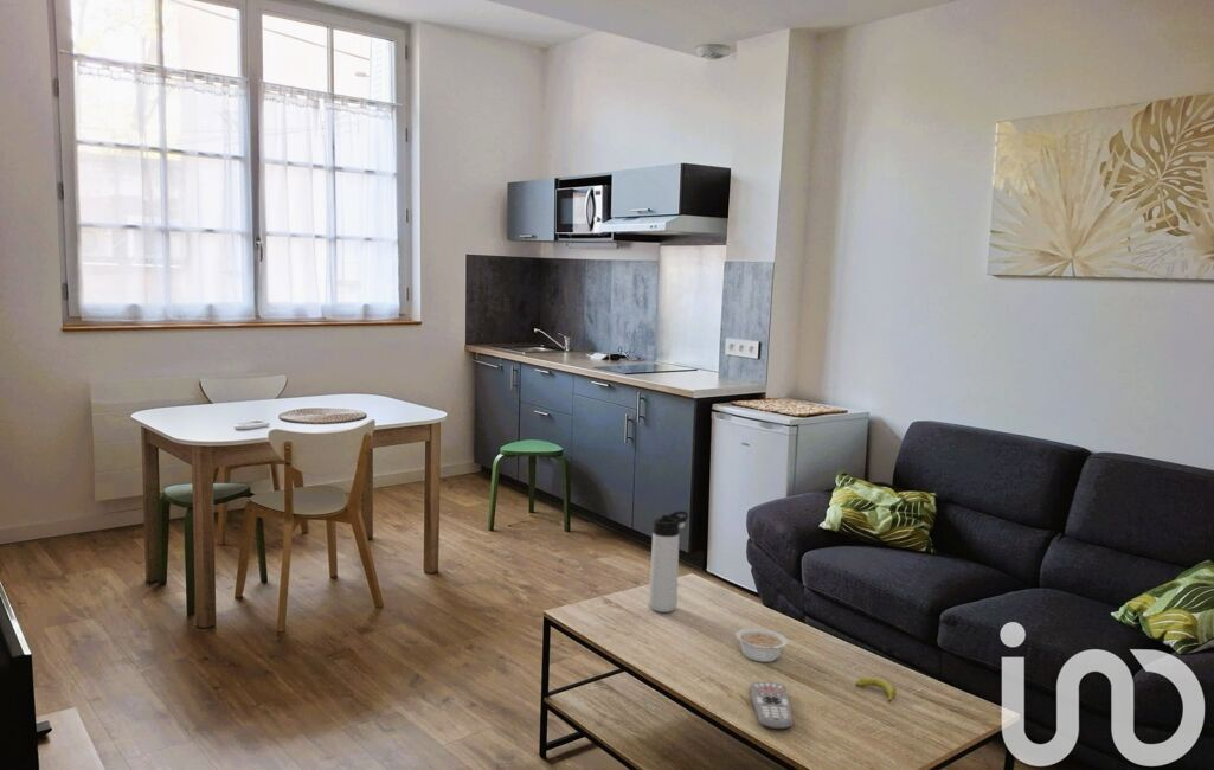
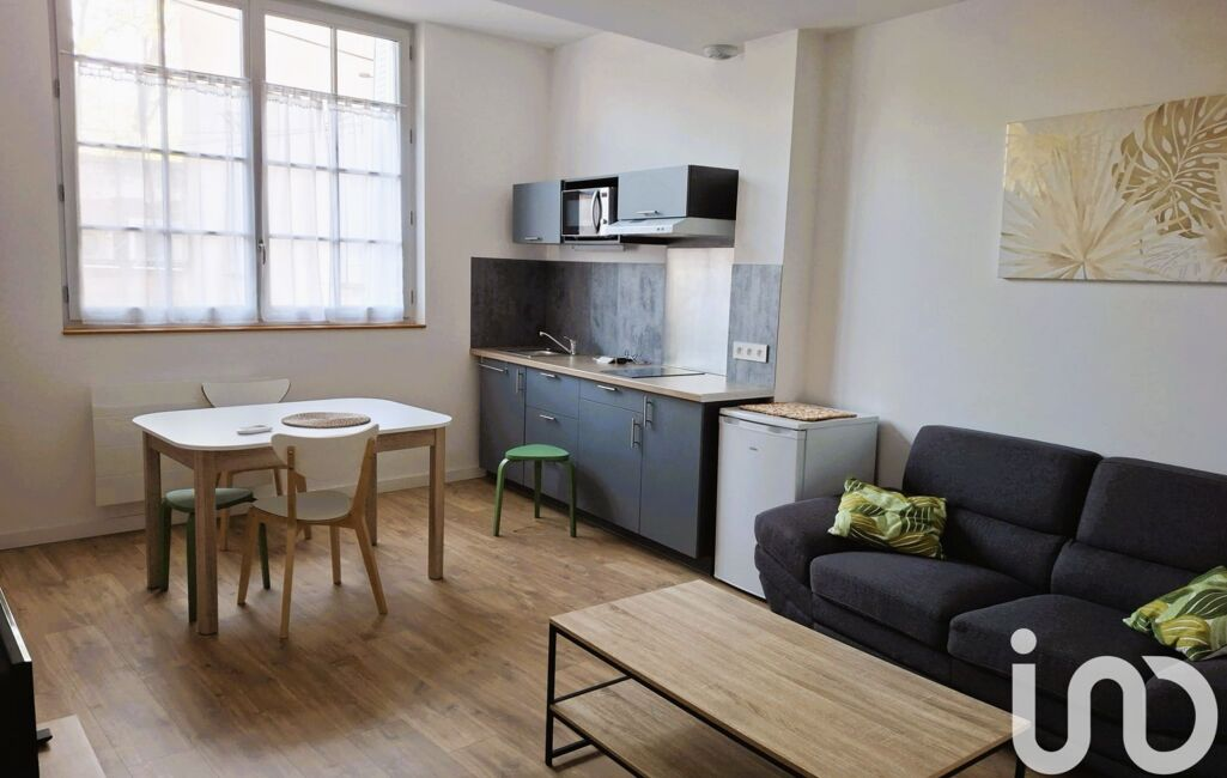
- legume [734,627,789,663]
- remote control [749,681,794,731]
- thermos bottle [648,509,689,614]
- banana [854,675,898,702]
